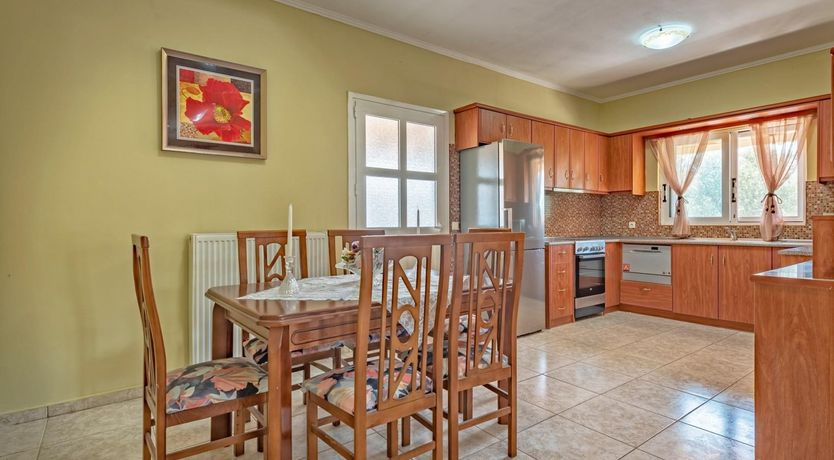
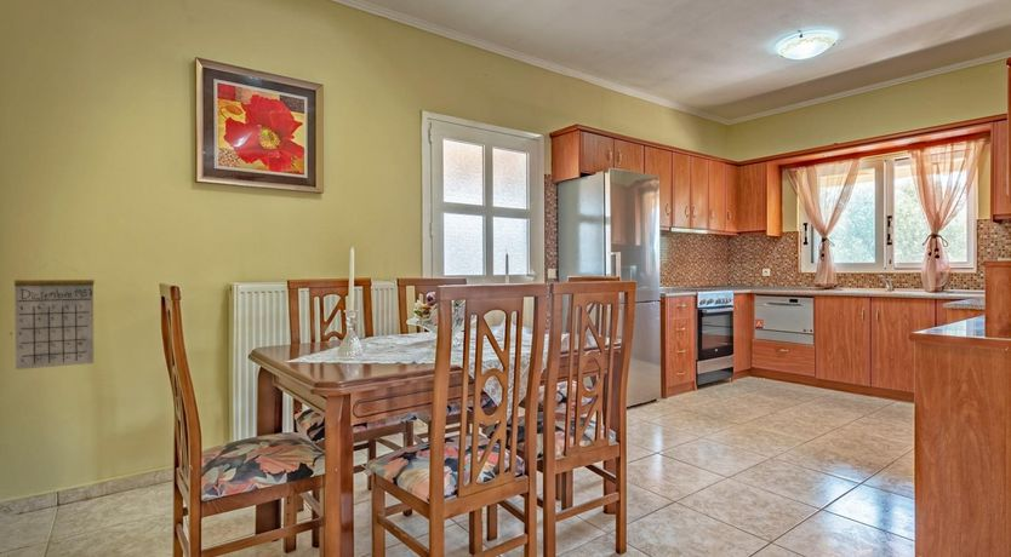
+ calendar [13,259,96,371]
